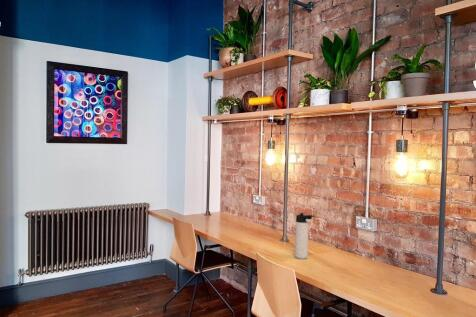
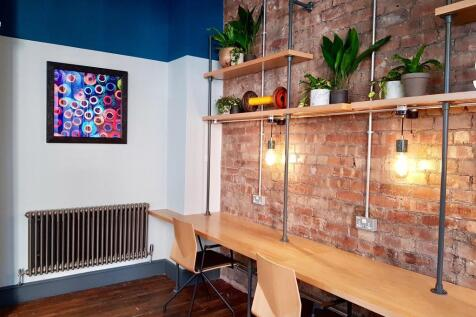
- thermos bottle [294,212,314,260]
